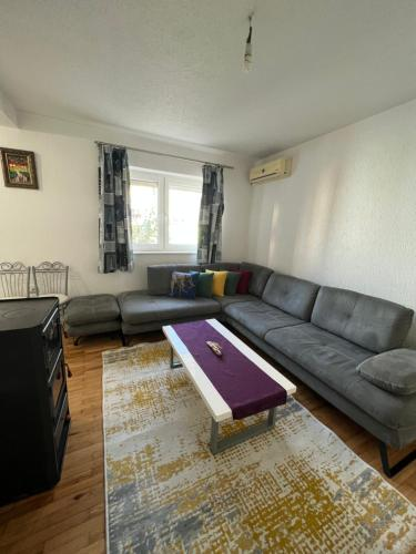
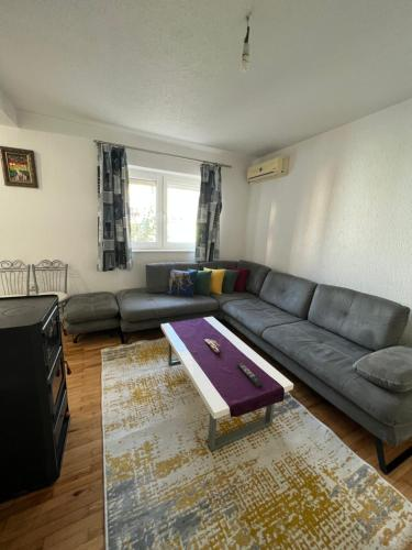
+ remote control [236,362,264,388]
